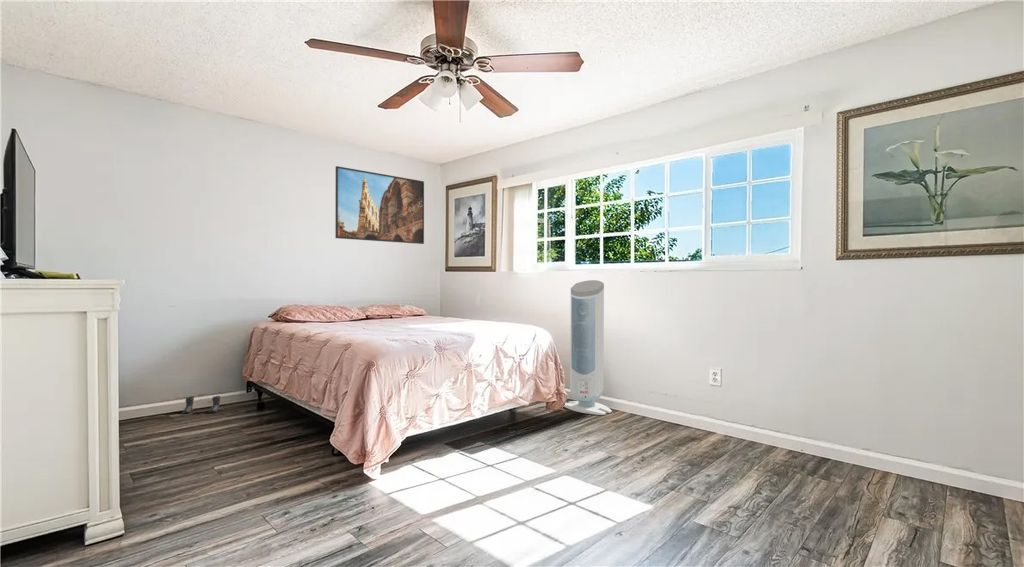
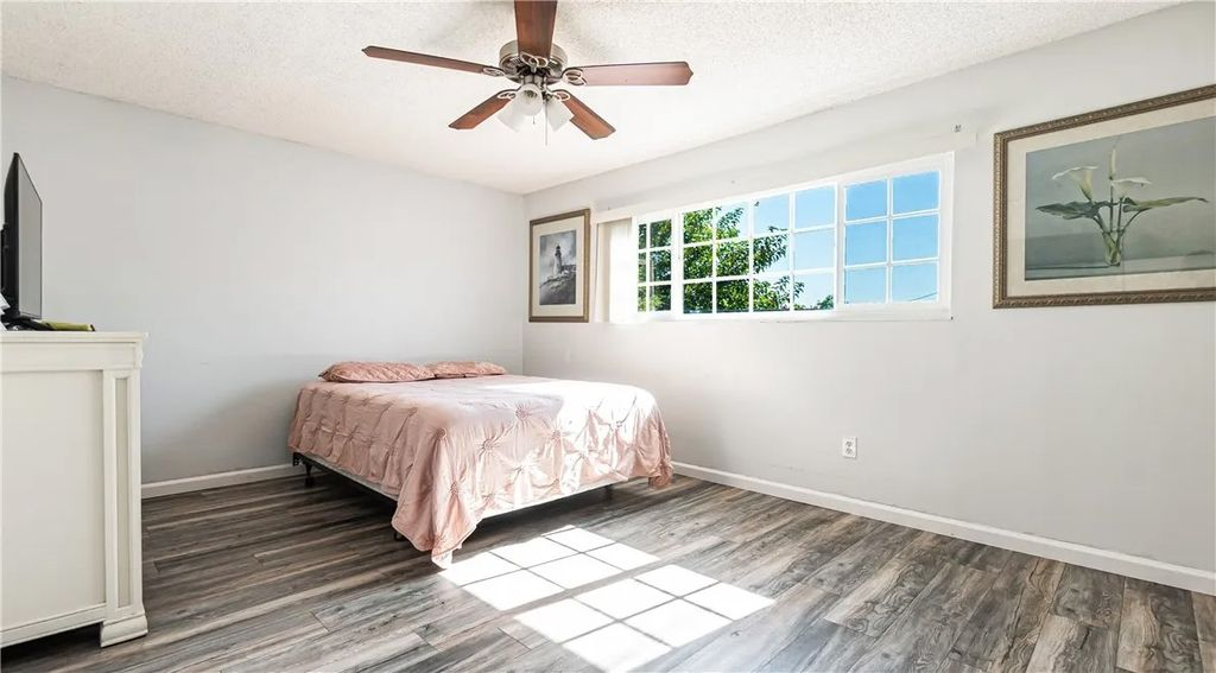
- air purifier [563,279,613,416]
- boots [182,395,222,414]
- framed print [334,165,425,245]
